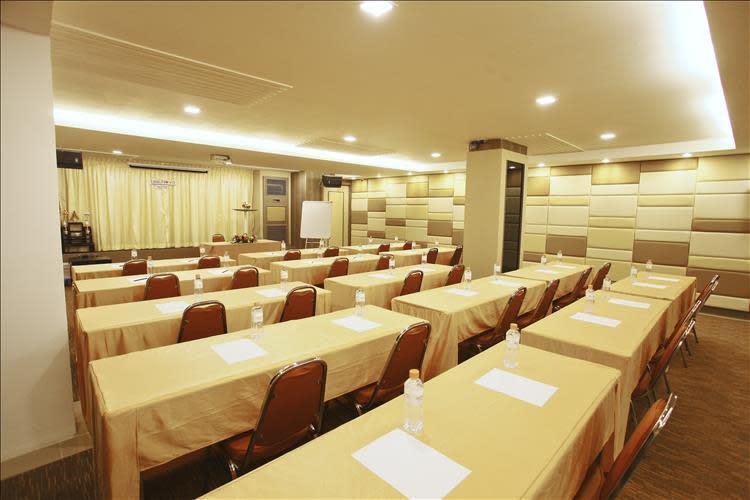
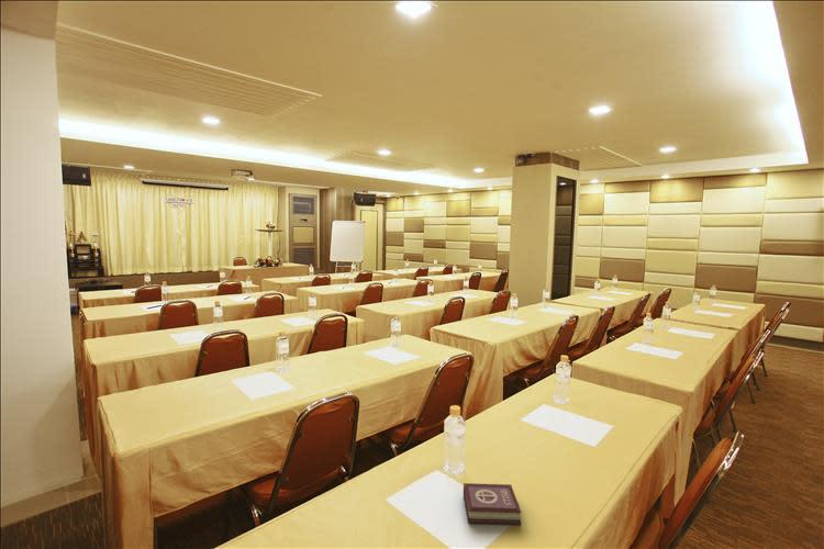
+ book [463,482,523,526]
